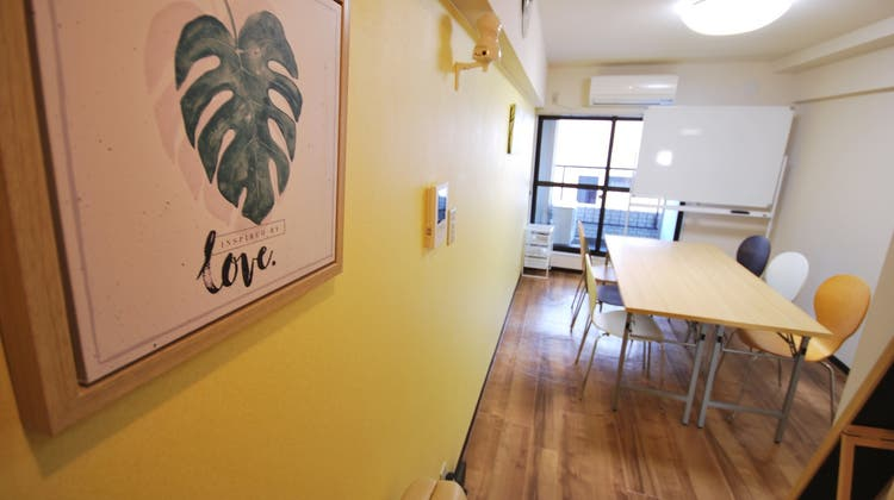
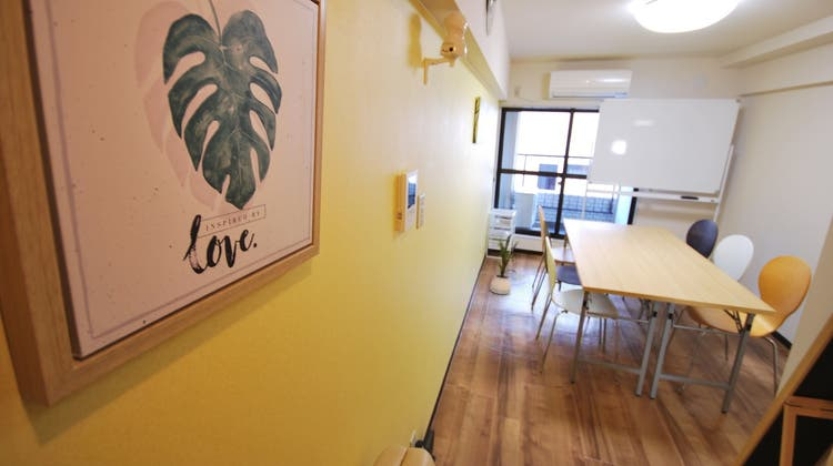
+ house plant [489,233,520,295]
